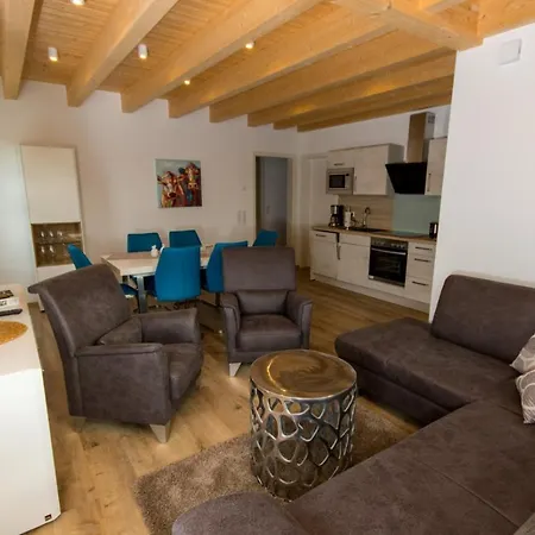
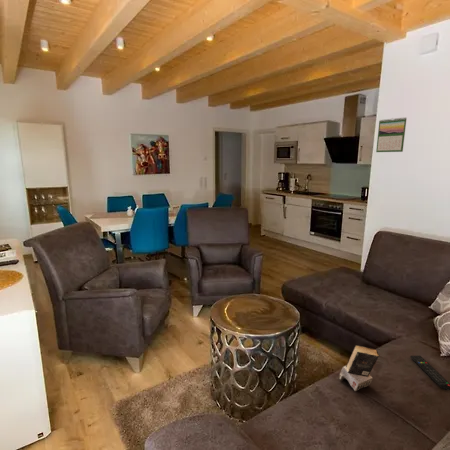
+ book [337,344,380,392]
+ remote control [409,355,450,391]
+ calendar [375,116,408,153]
